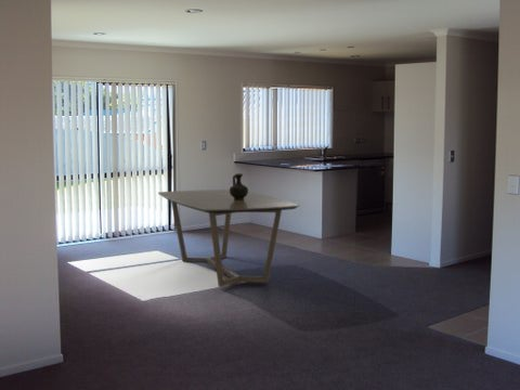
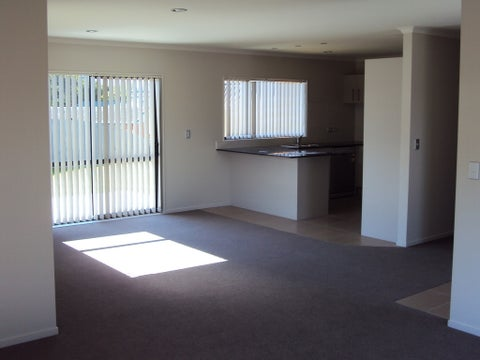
- dining table [157,188,300,288]
- ceramic jug [229,172,249,200]
